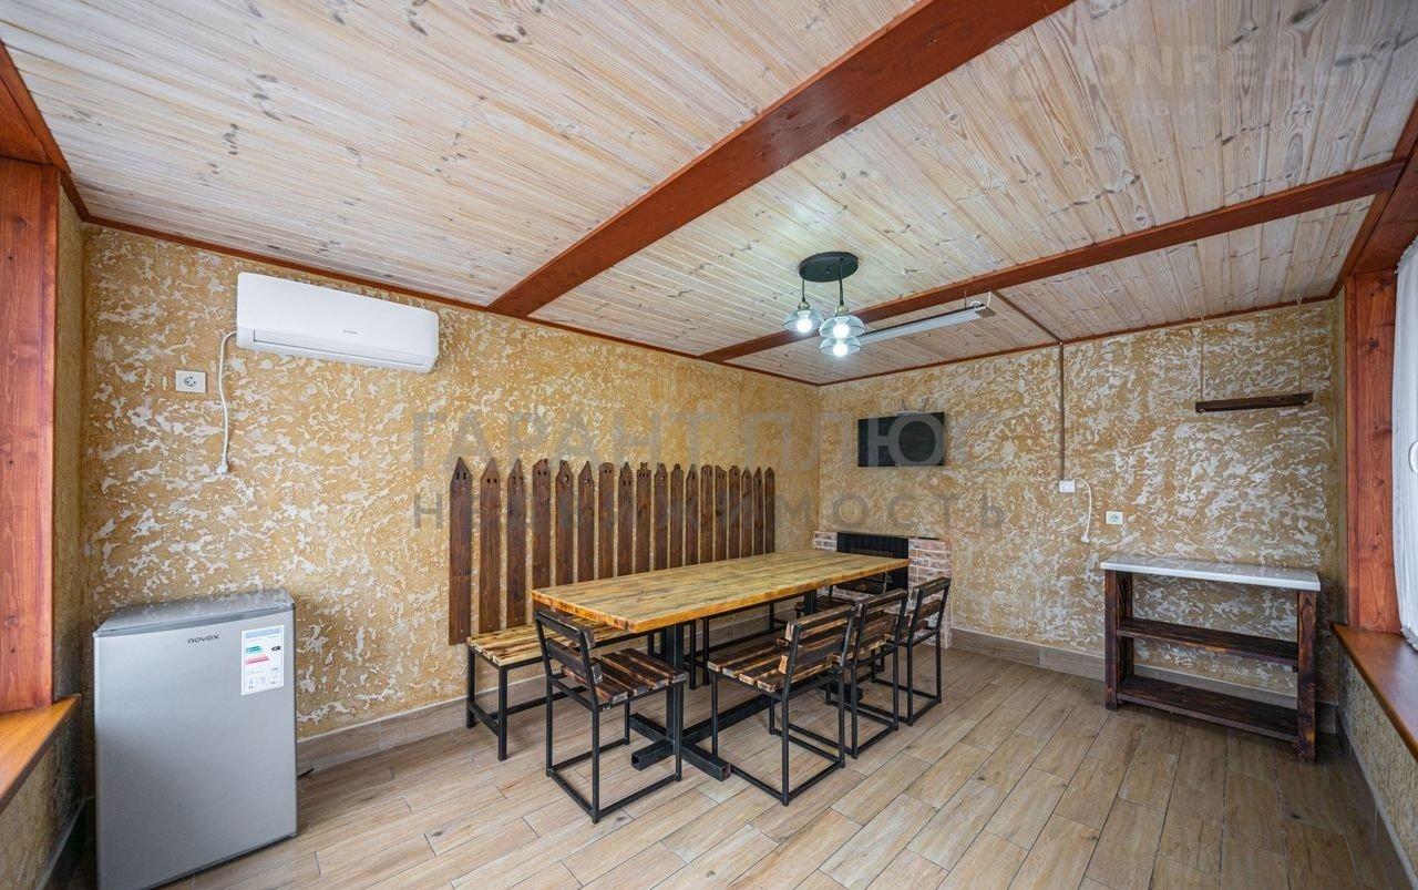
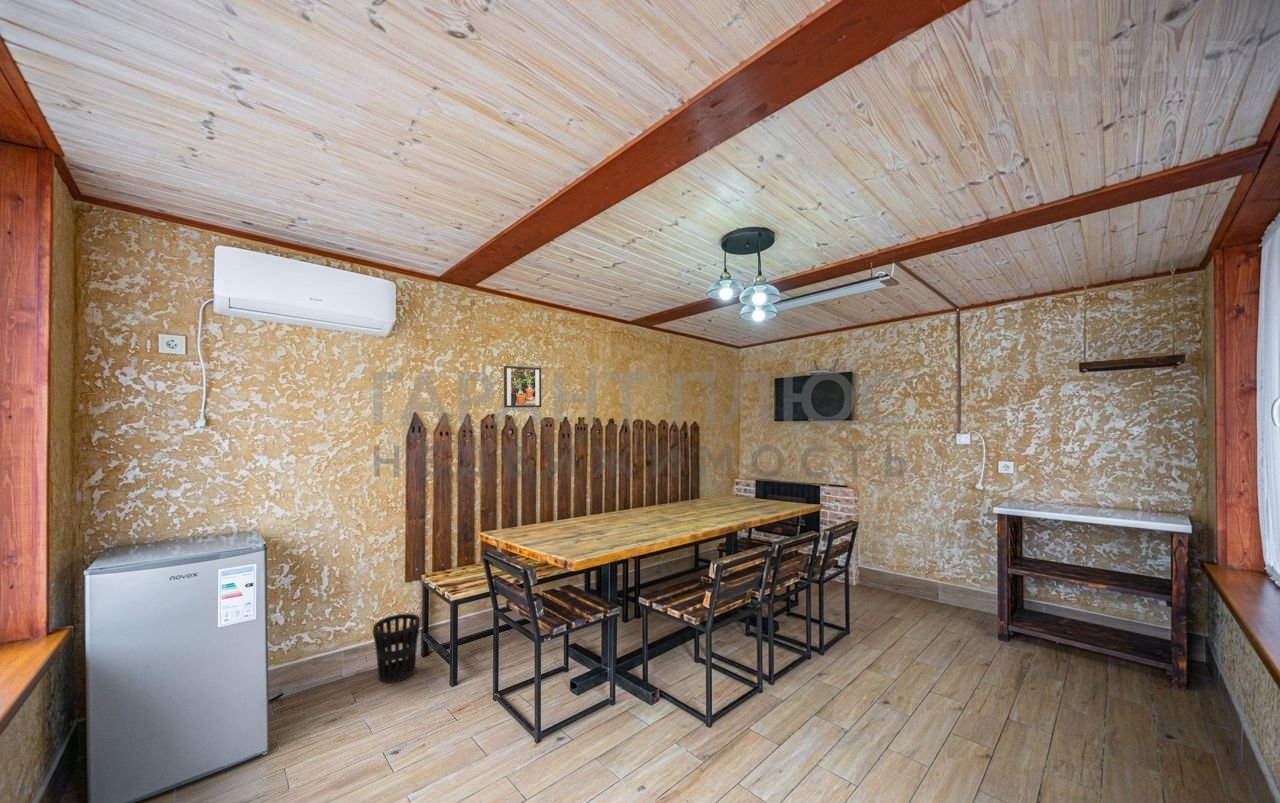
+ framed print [503,365,542,409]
+ wastebasket [372,613,421,684]
